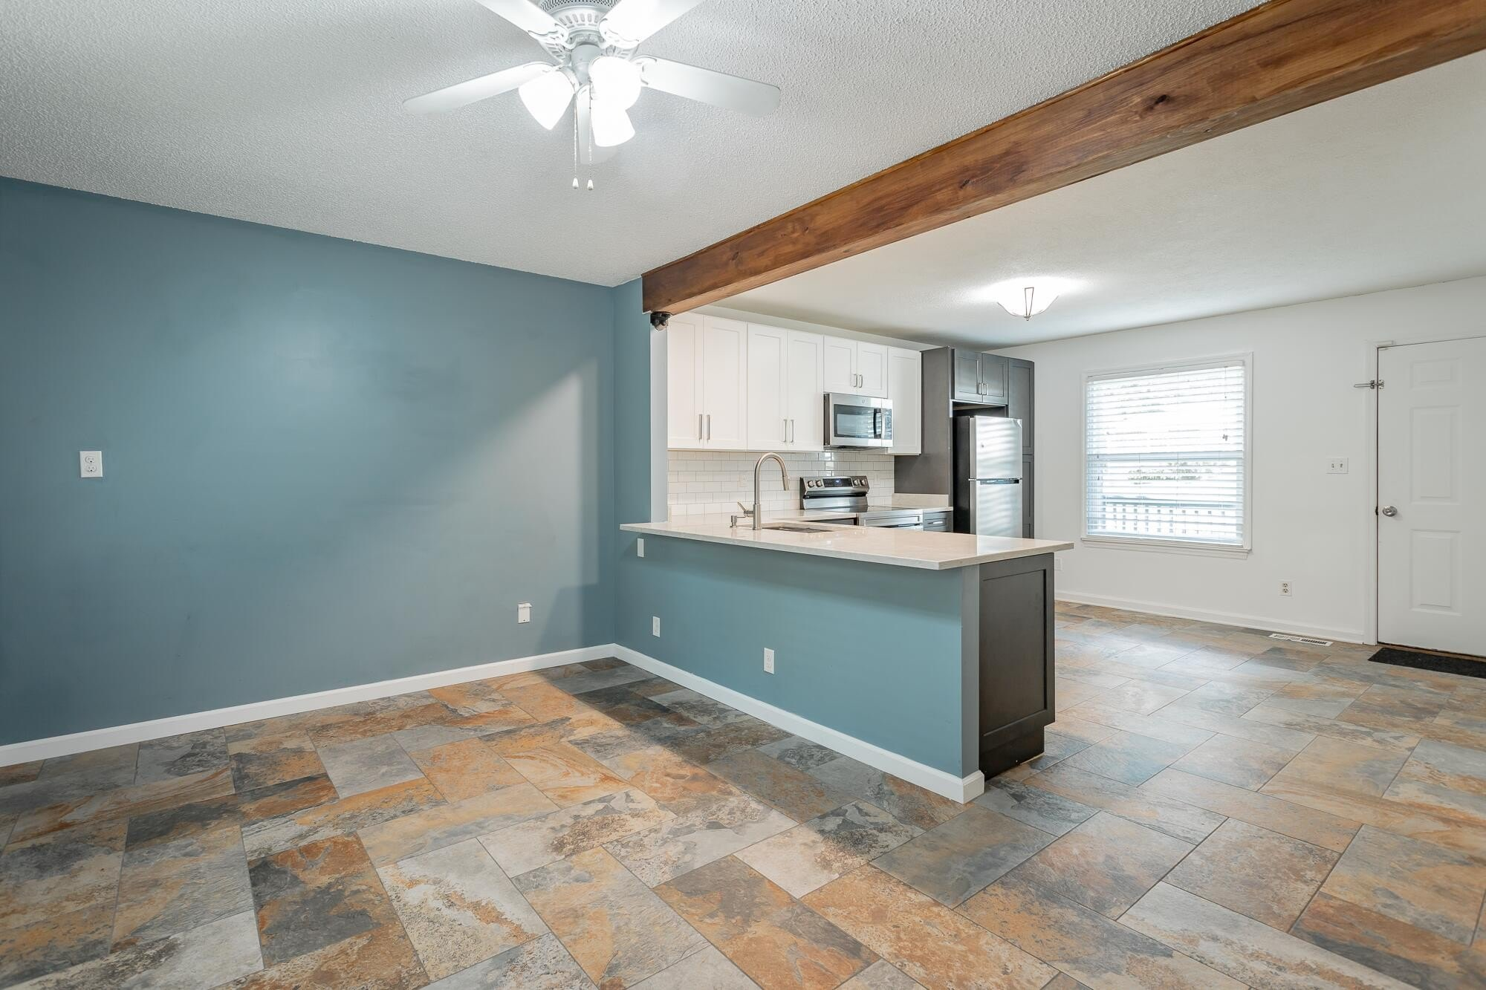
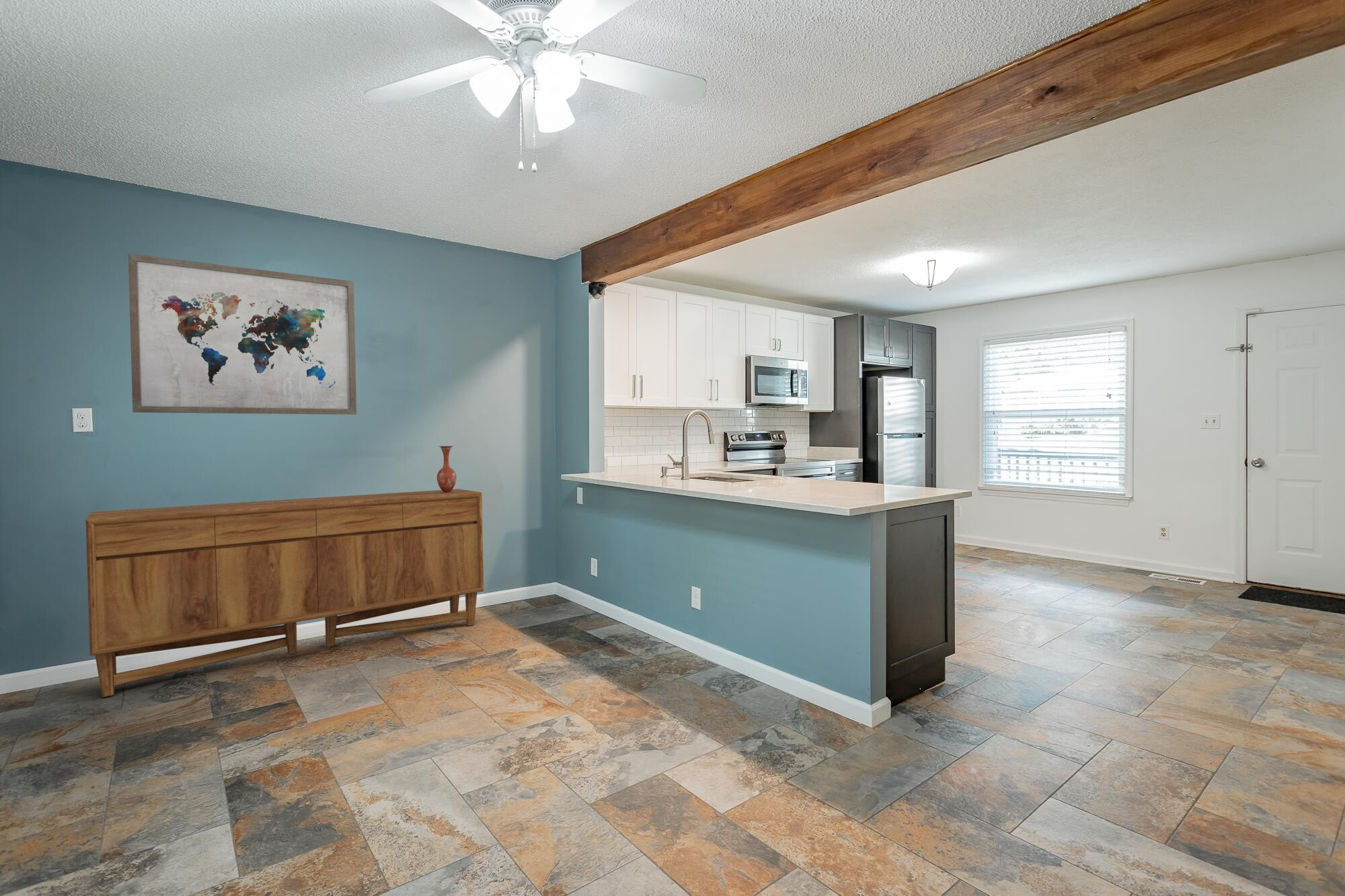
+ sideboard [85,488,484,698]
+ vase [436,445,457,493]
+ wall art [128,253,357,415]
